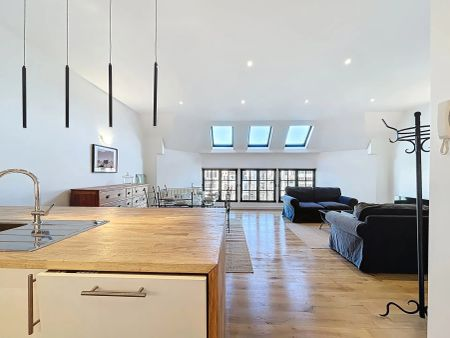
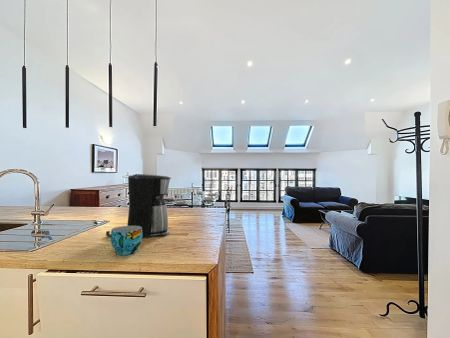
+ cup [110,225,143,256]
+ coffee maker [105,173,172,239]
